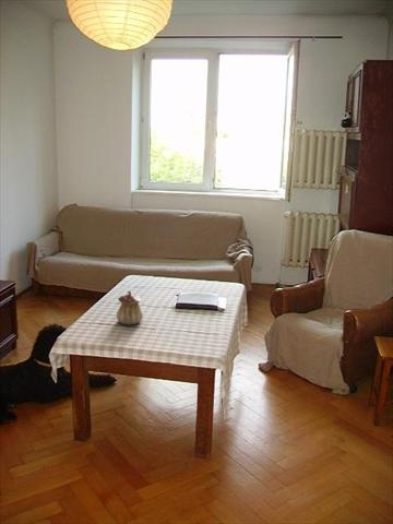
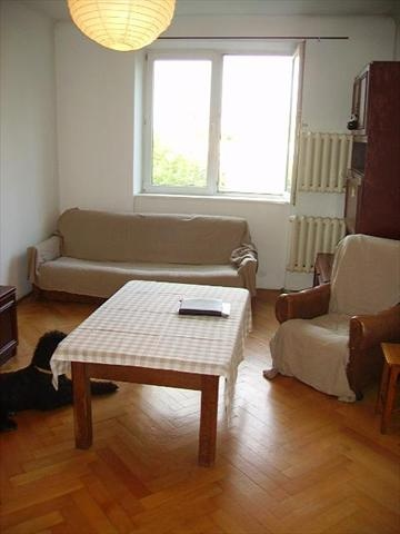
- teapot [116,289,144,326]
